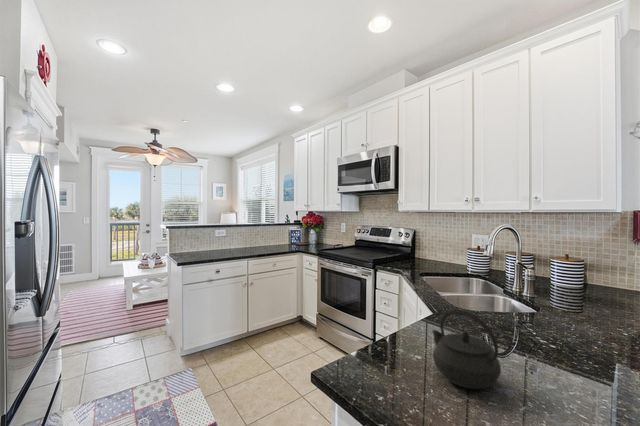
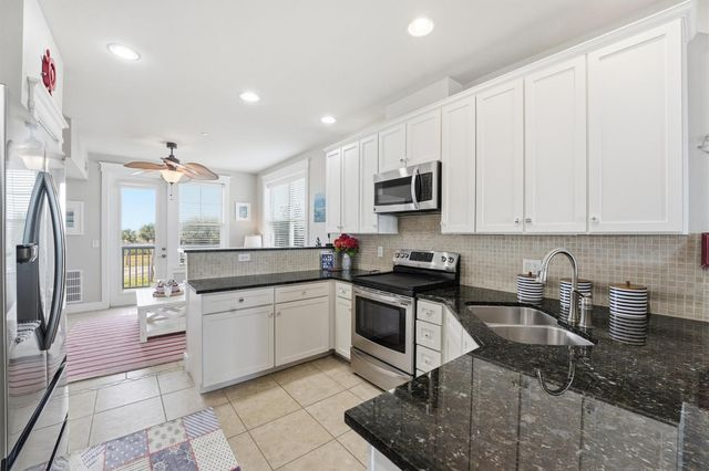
- kettle [431,308,502,390]
